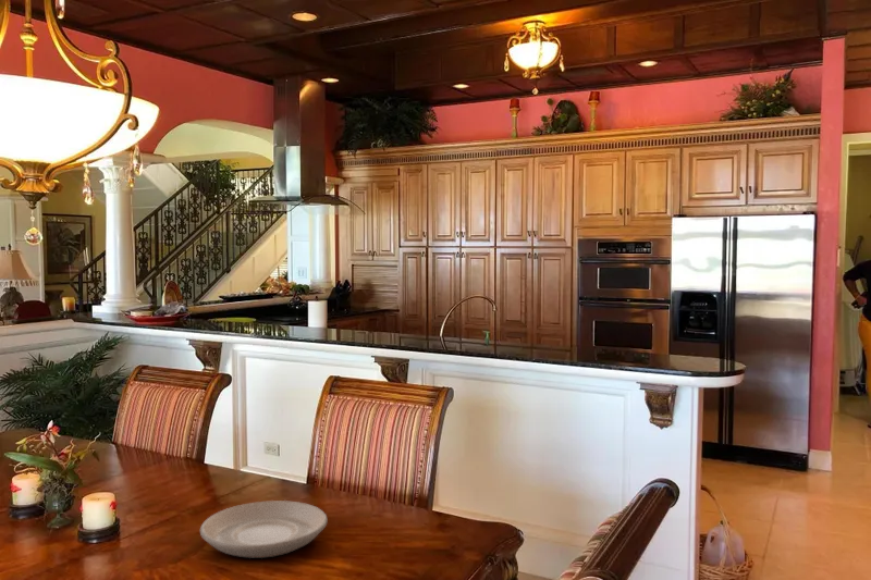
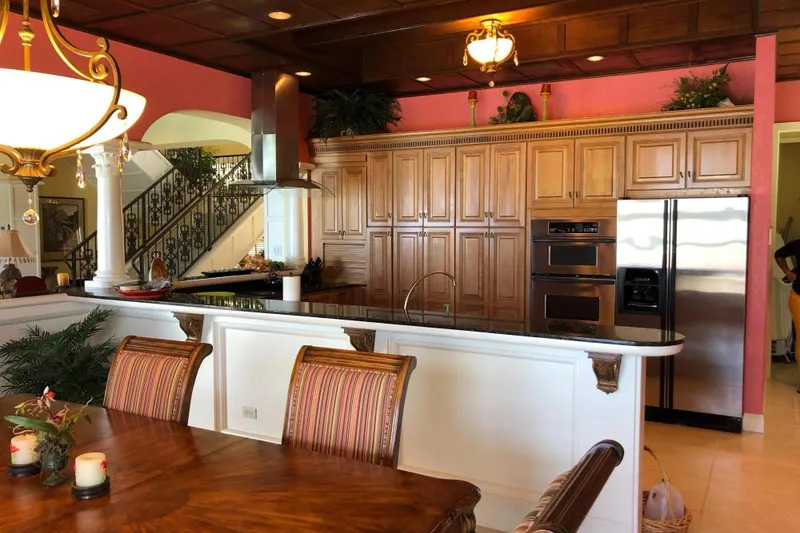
- plate [199,499,329,559]
